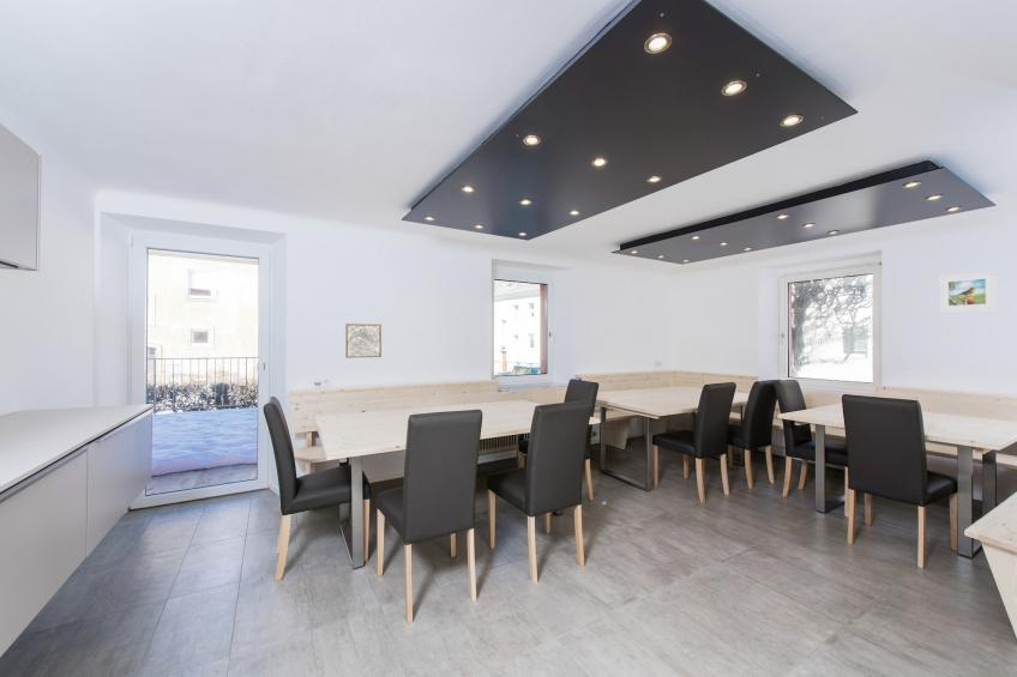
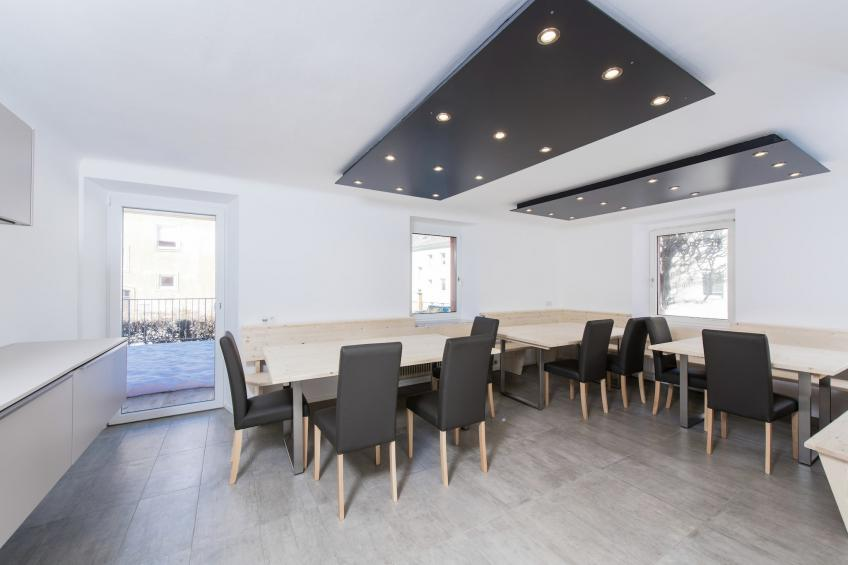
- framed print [938,270,998,314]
- wall art [344,322,383,359]
